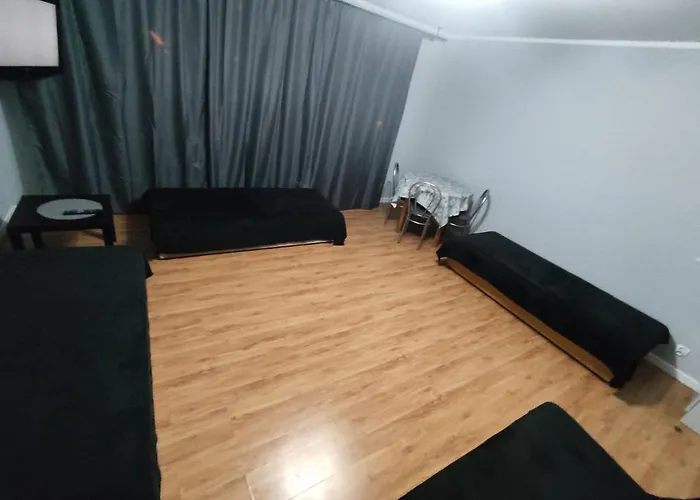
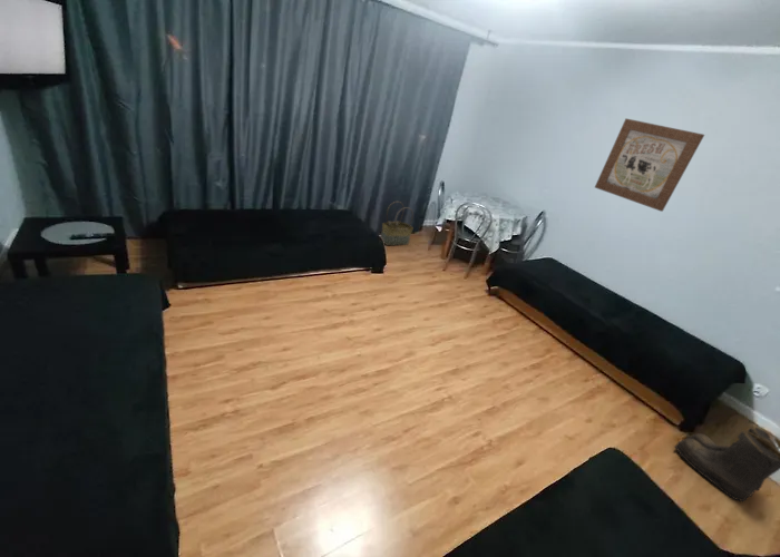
+ basket [380,201,415,246]
+ boots [673,424,780,502]
+ wall art [594,117,705,213]
